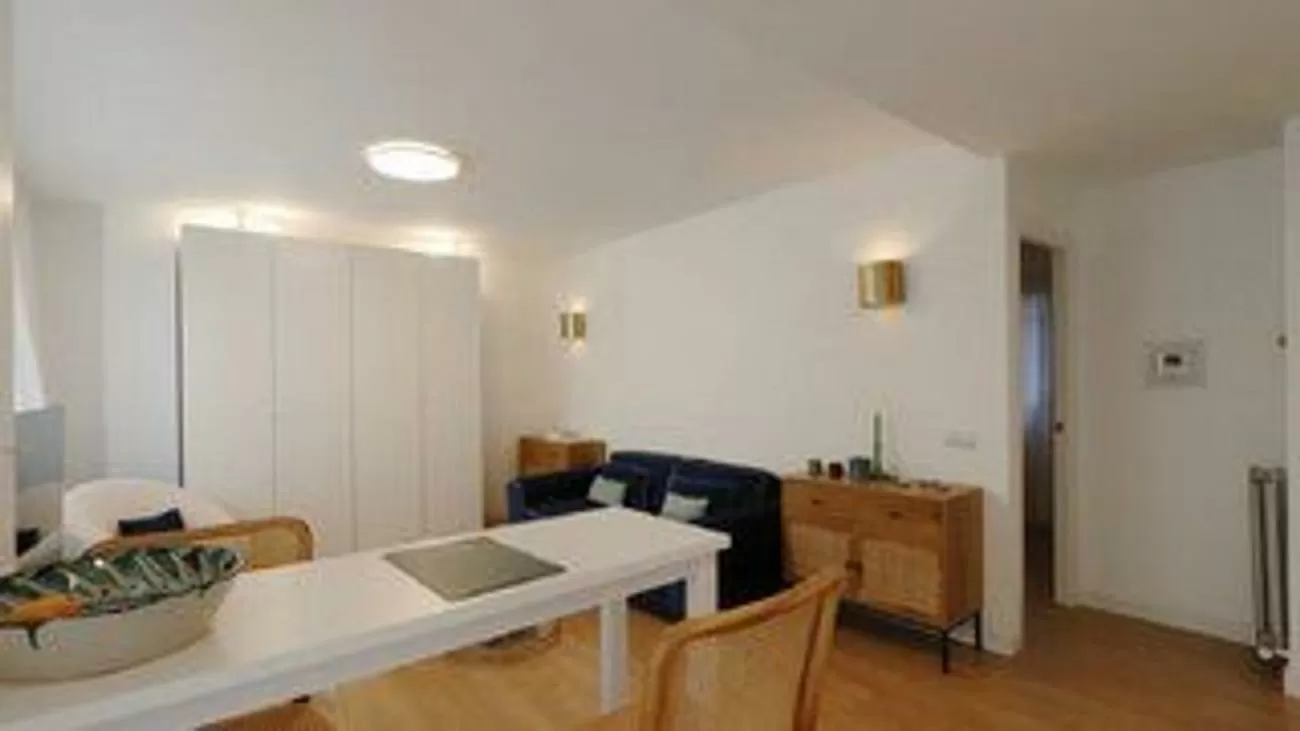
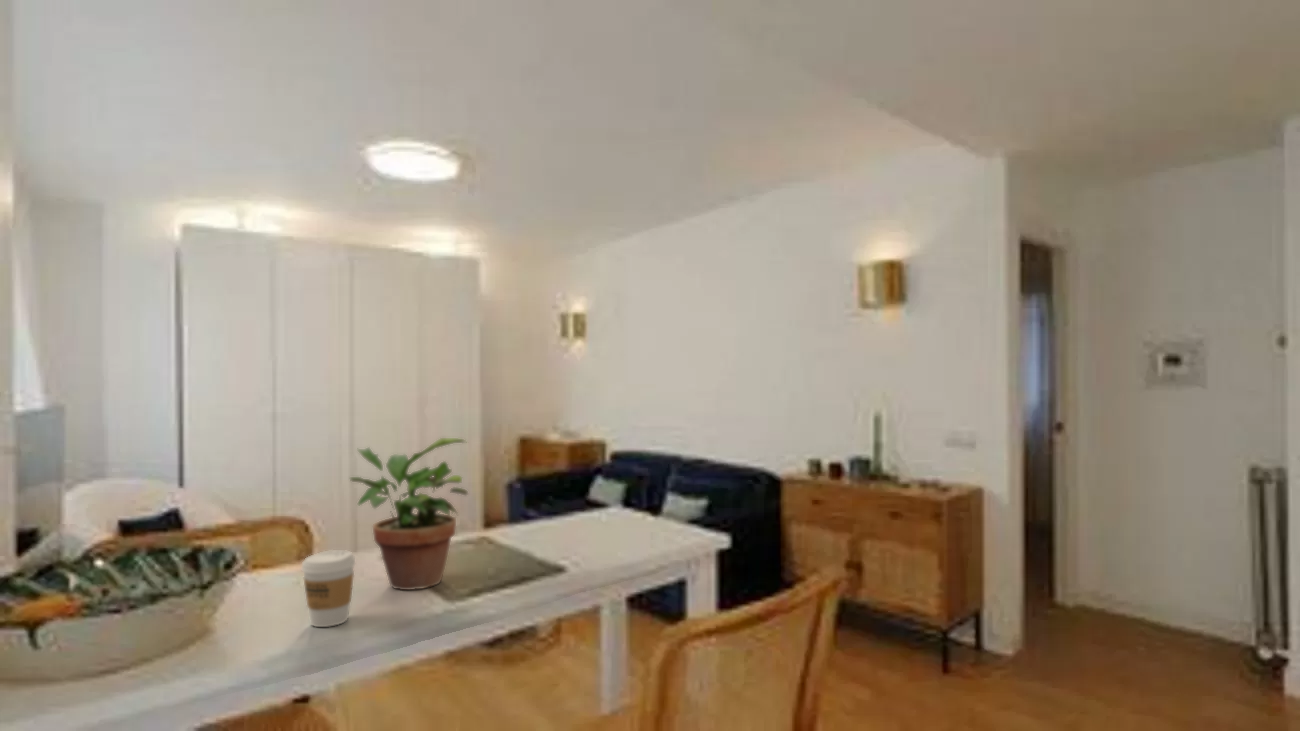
+ coffee cup [301,549,356,628]
+ potted plant [349,437,469,591]
